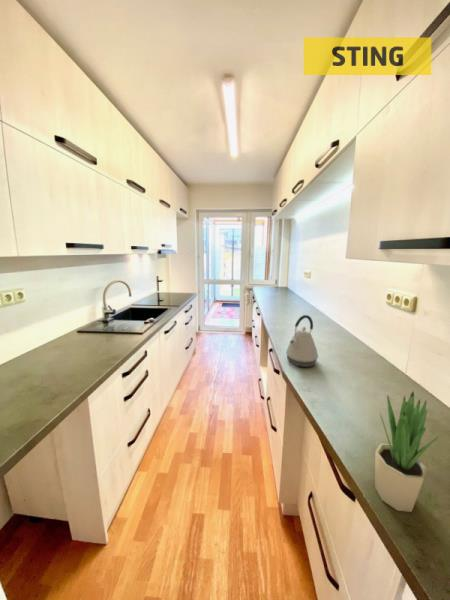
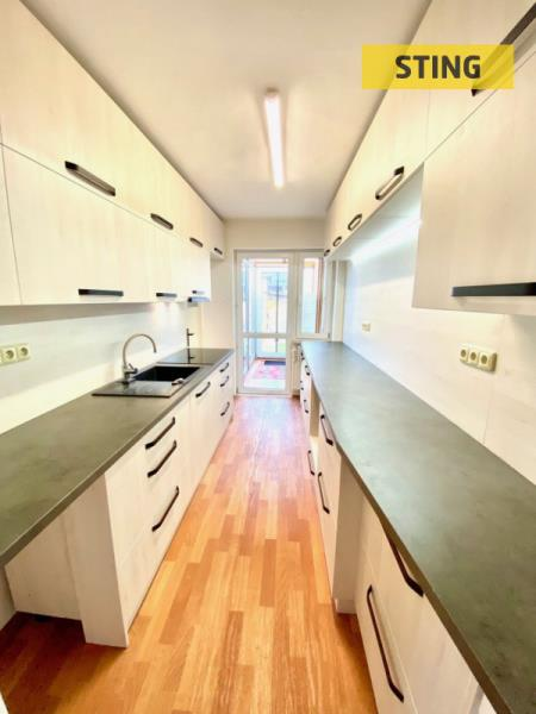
- potted plant [374,390,439,513]
- kettle [285,314,319,368]
